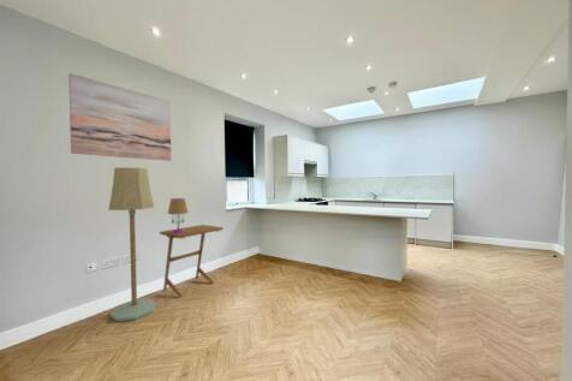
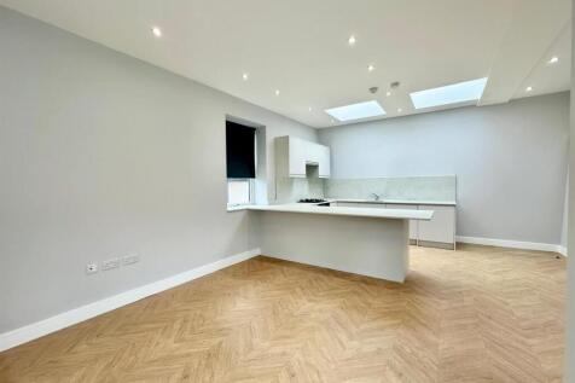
- side table [159,224,225,298]
- table lamp [167,197,189,233]
- wall art [67,72,172,162]
- floor lamp [107,166,157,322]
